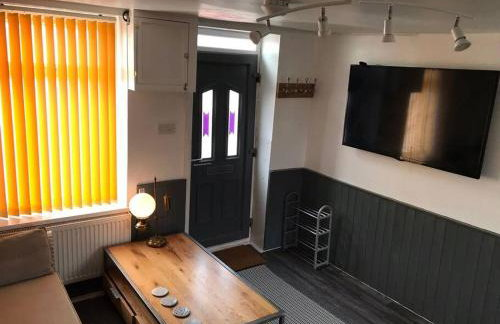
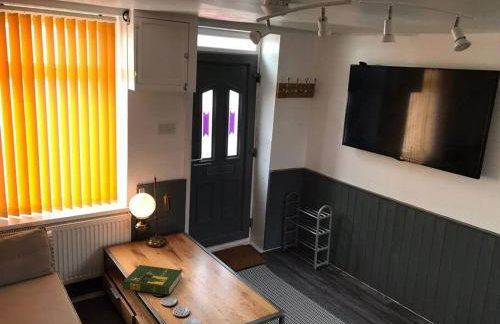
+ book [122,264,183,296]
